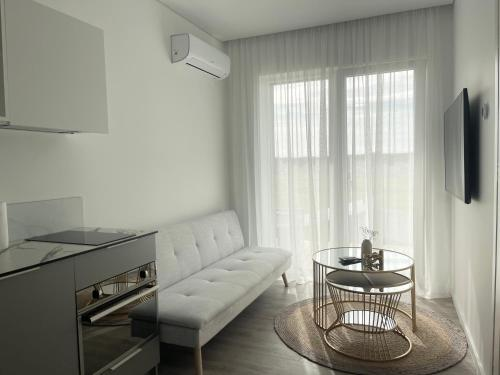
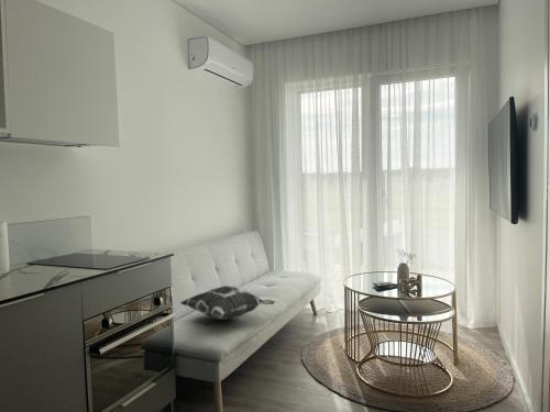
+ decorative pillow [179,285,276,321]
